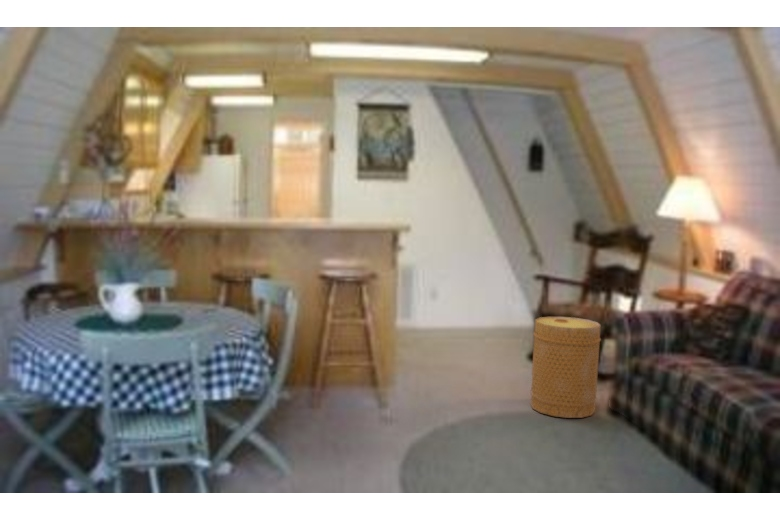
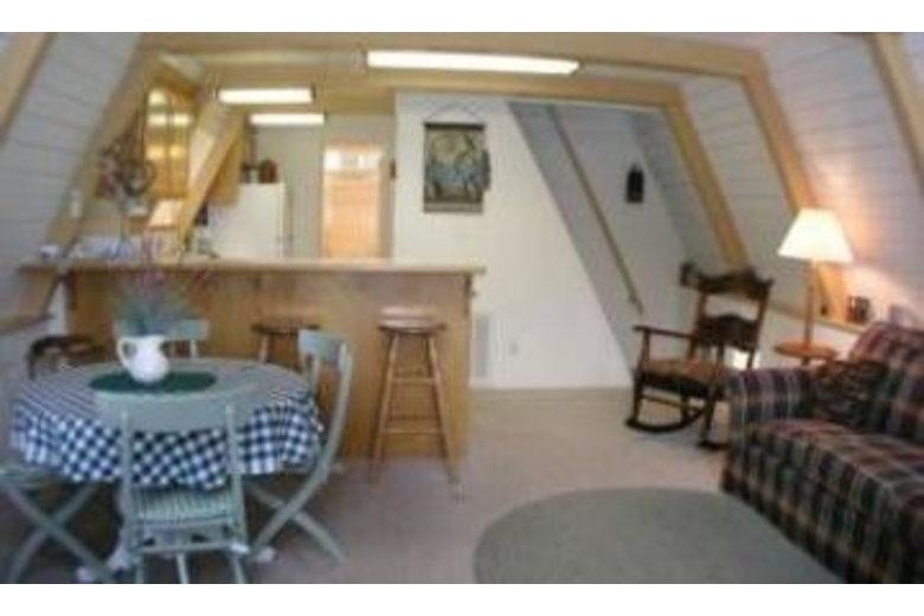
- basket [529,316,602,419]
